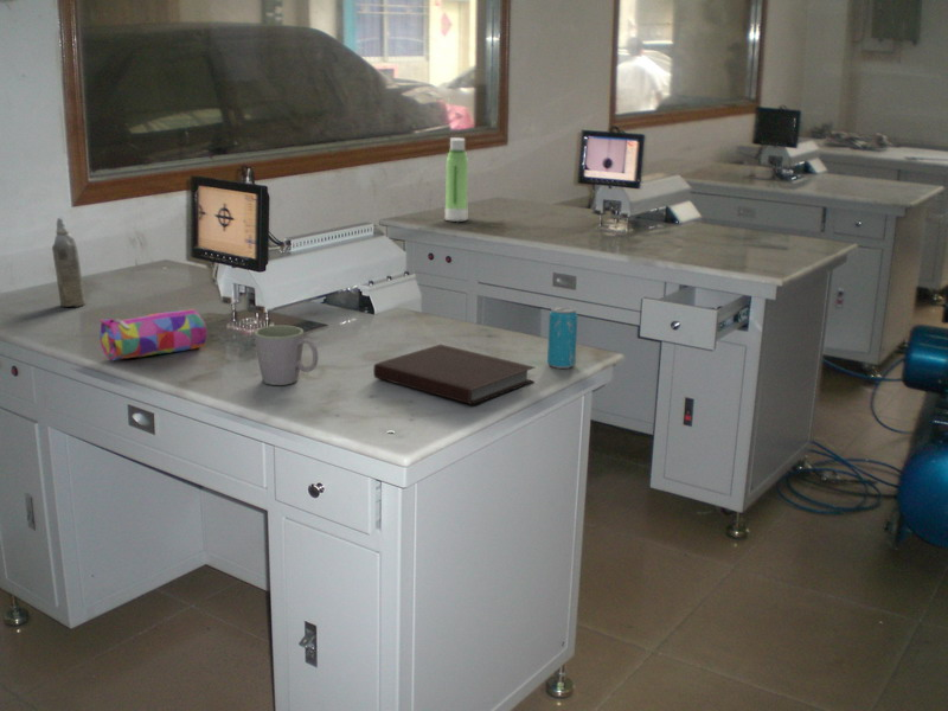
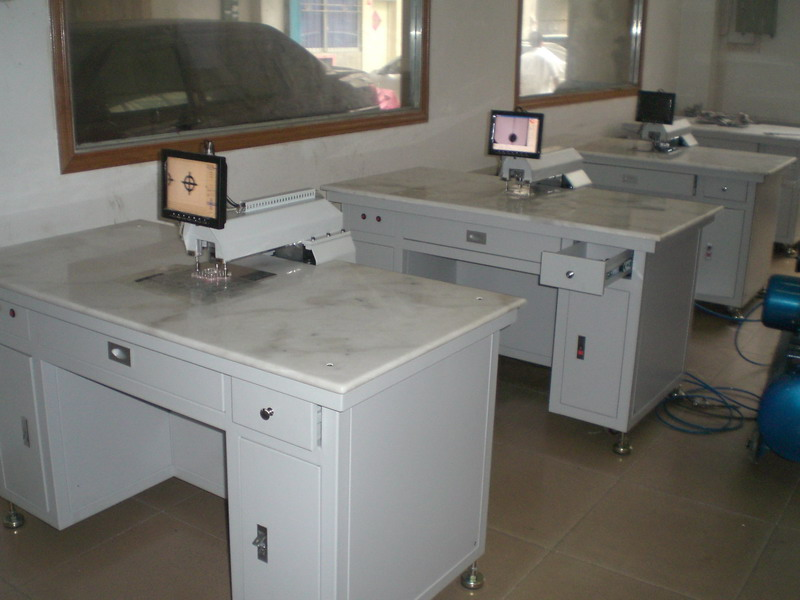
- notebook [372,344,536,405]
- aerosol can [51,217,87,308]
- water bottle [444,137,469,223]
- pencil case [98,308,207,361]
- mug [254,325,320,386]
- beverage can [546,306,578,370]
